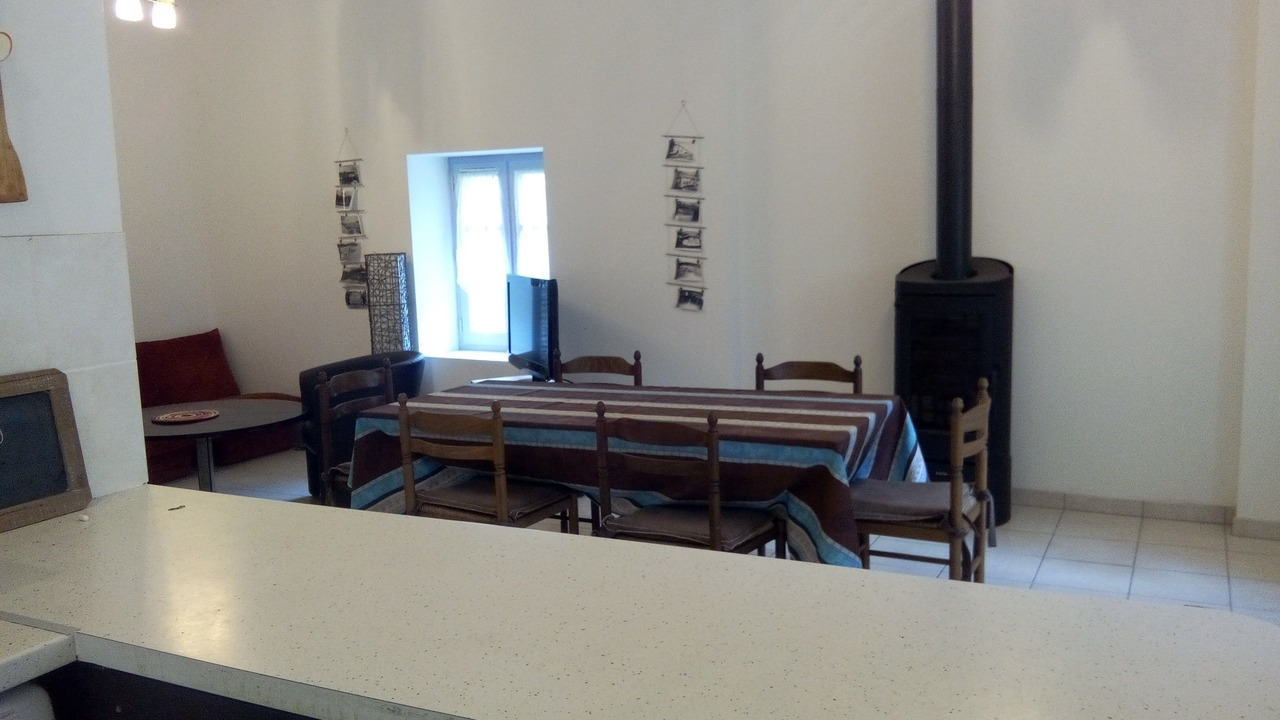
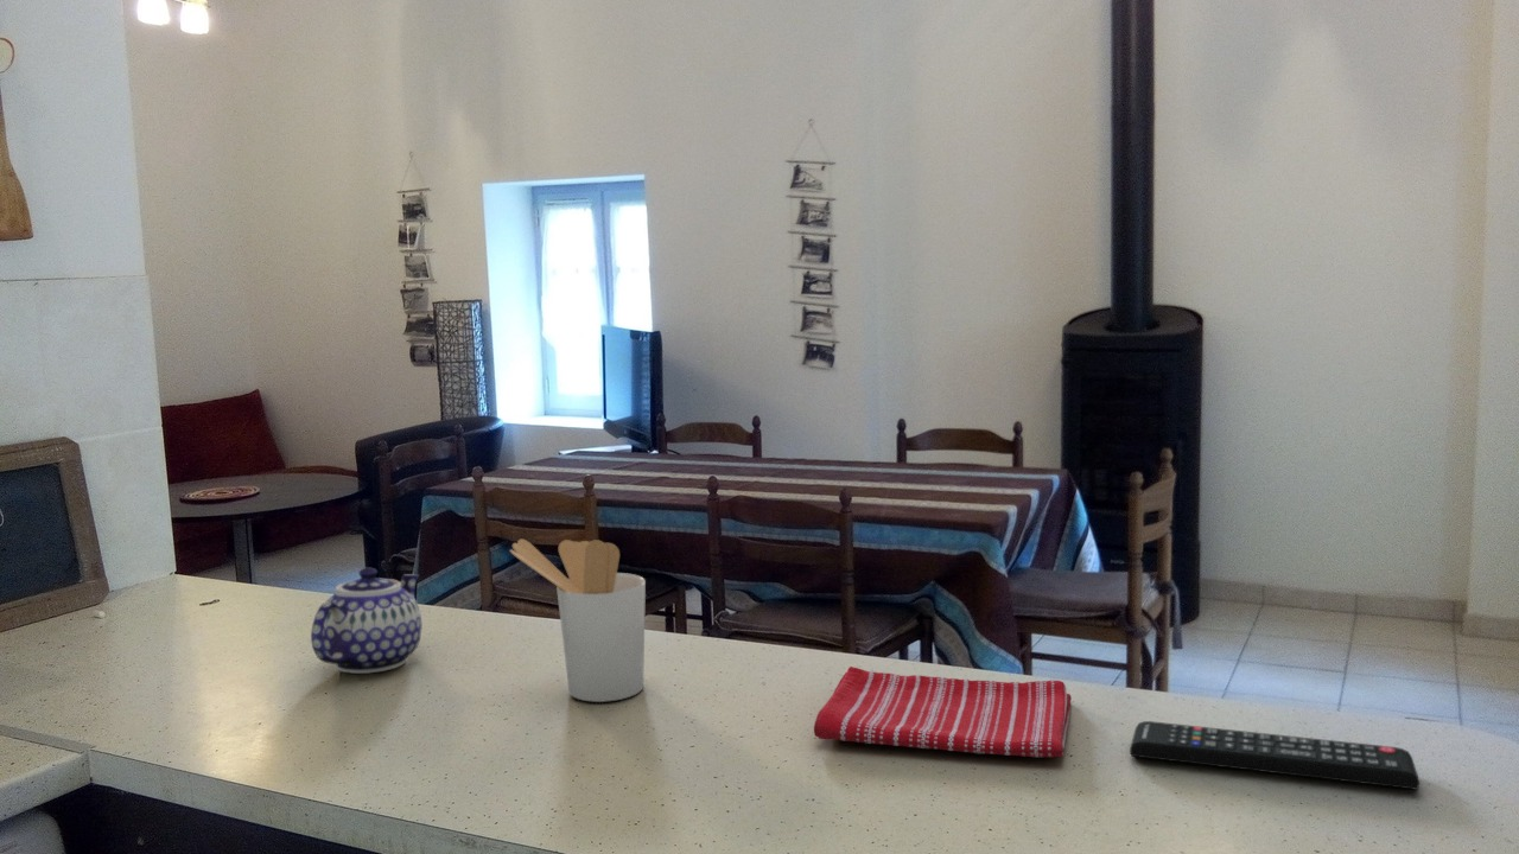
+ dish towel [813,665,1073,758]
+ remote control [1129,720,1421,791]
+ utensil holder [509,537,647,703]
+ teapot [310,567,422,675]
